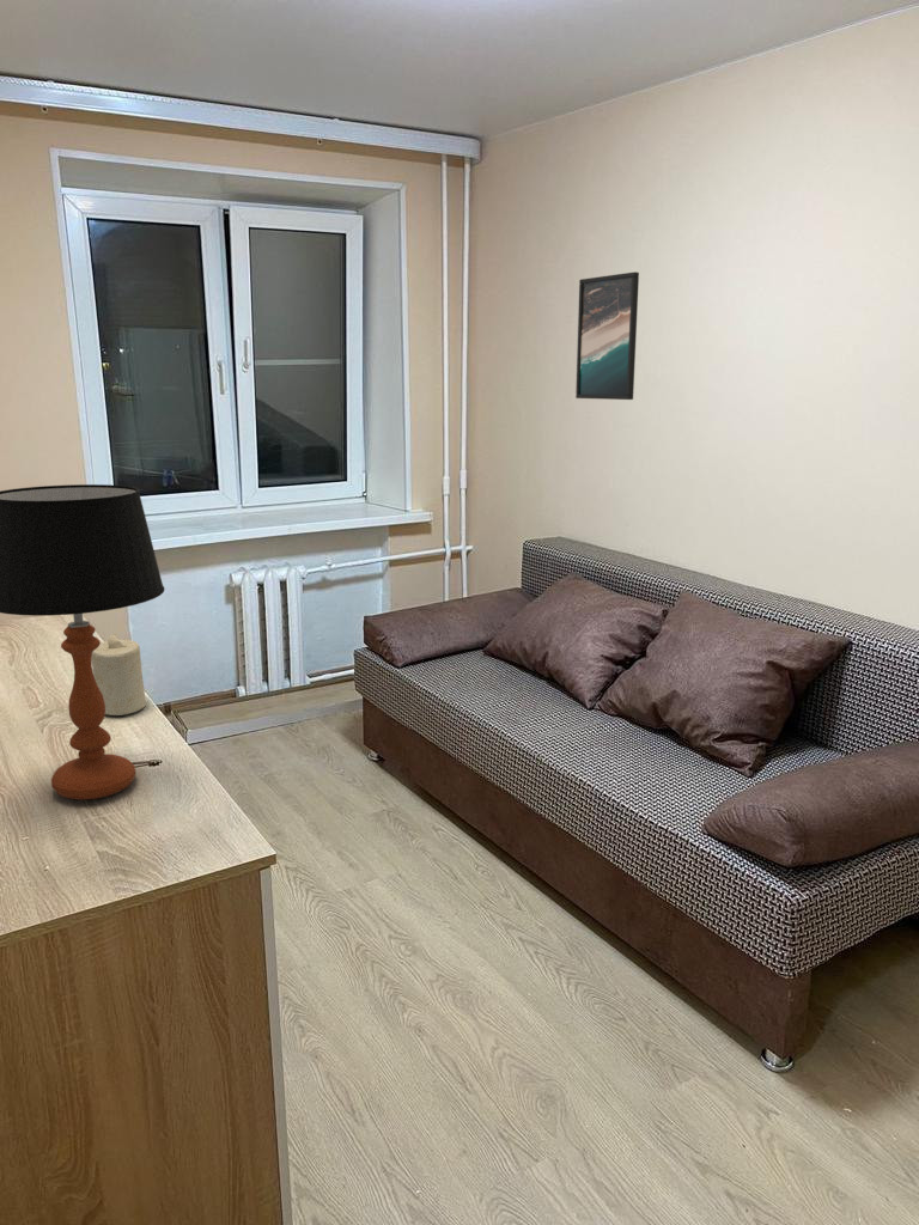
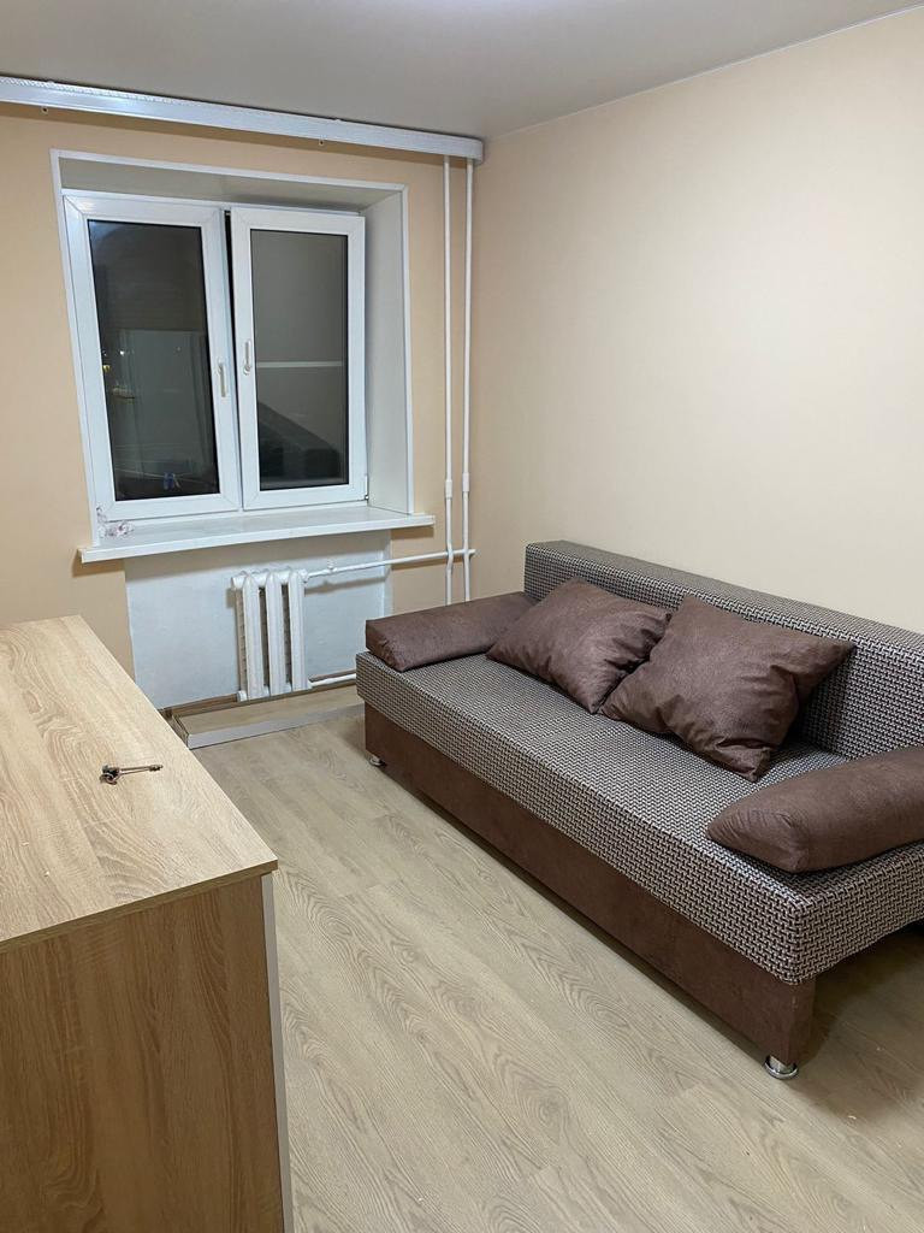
- table lamp [0,483,166,802]
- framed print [574,270,640,401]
- candle [91,633,147,717]
